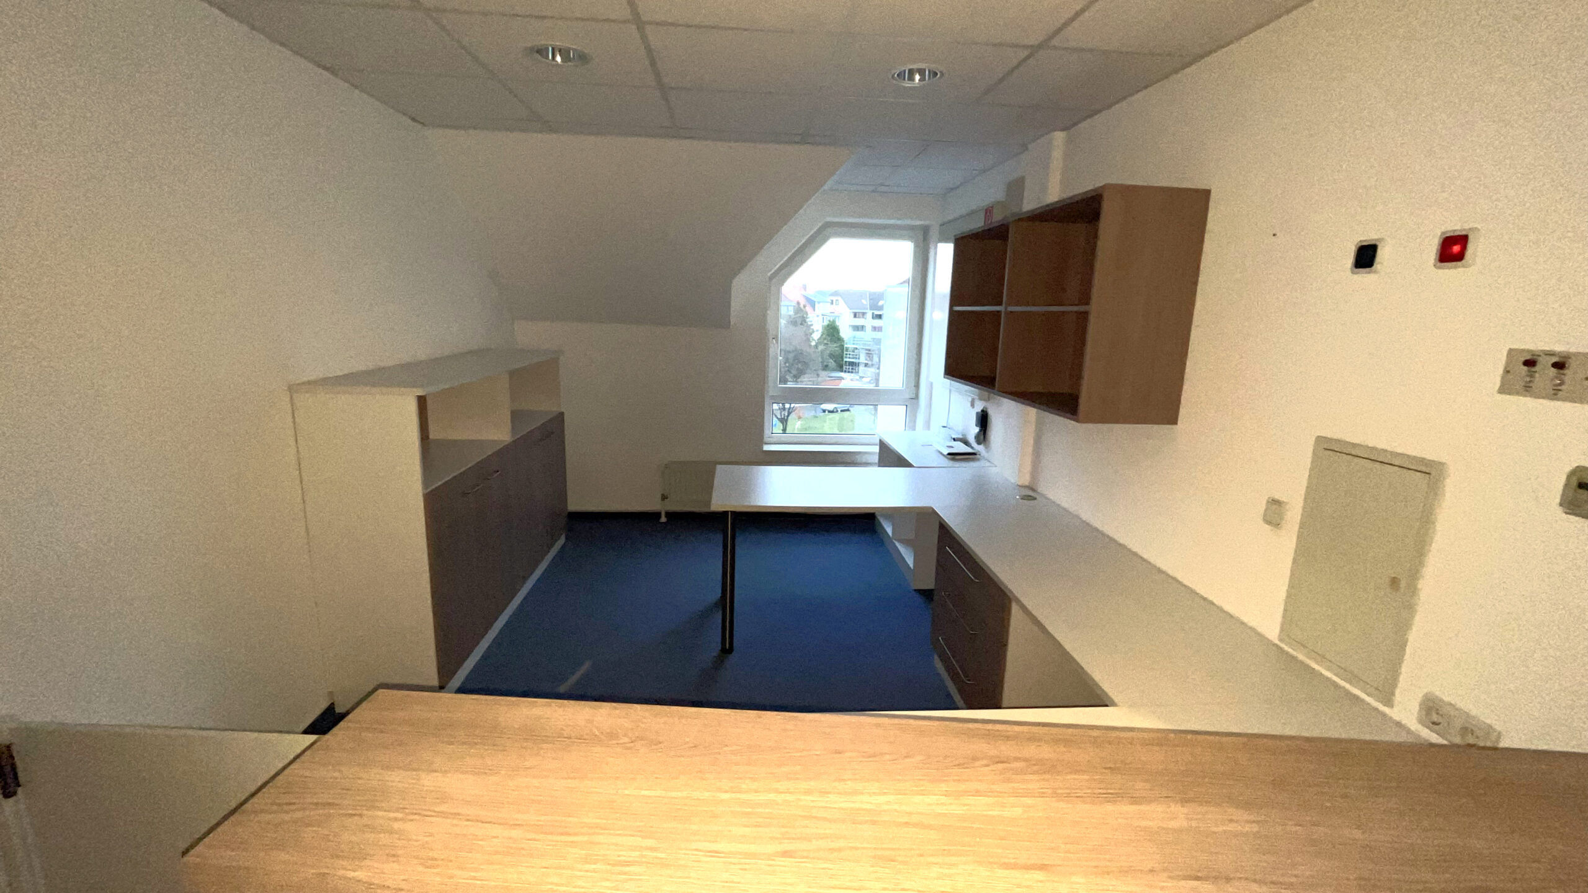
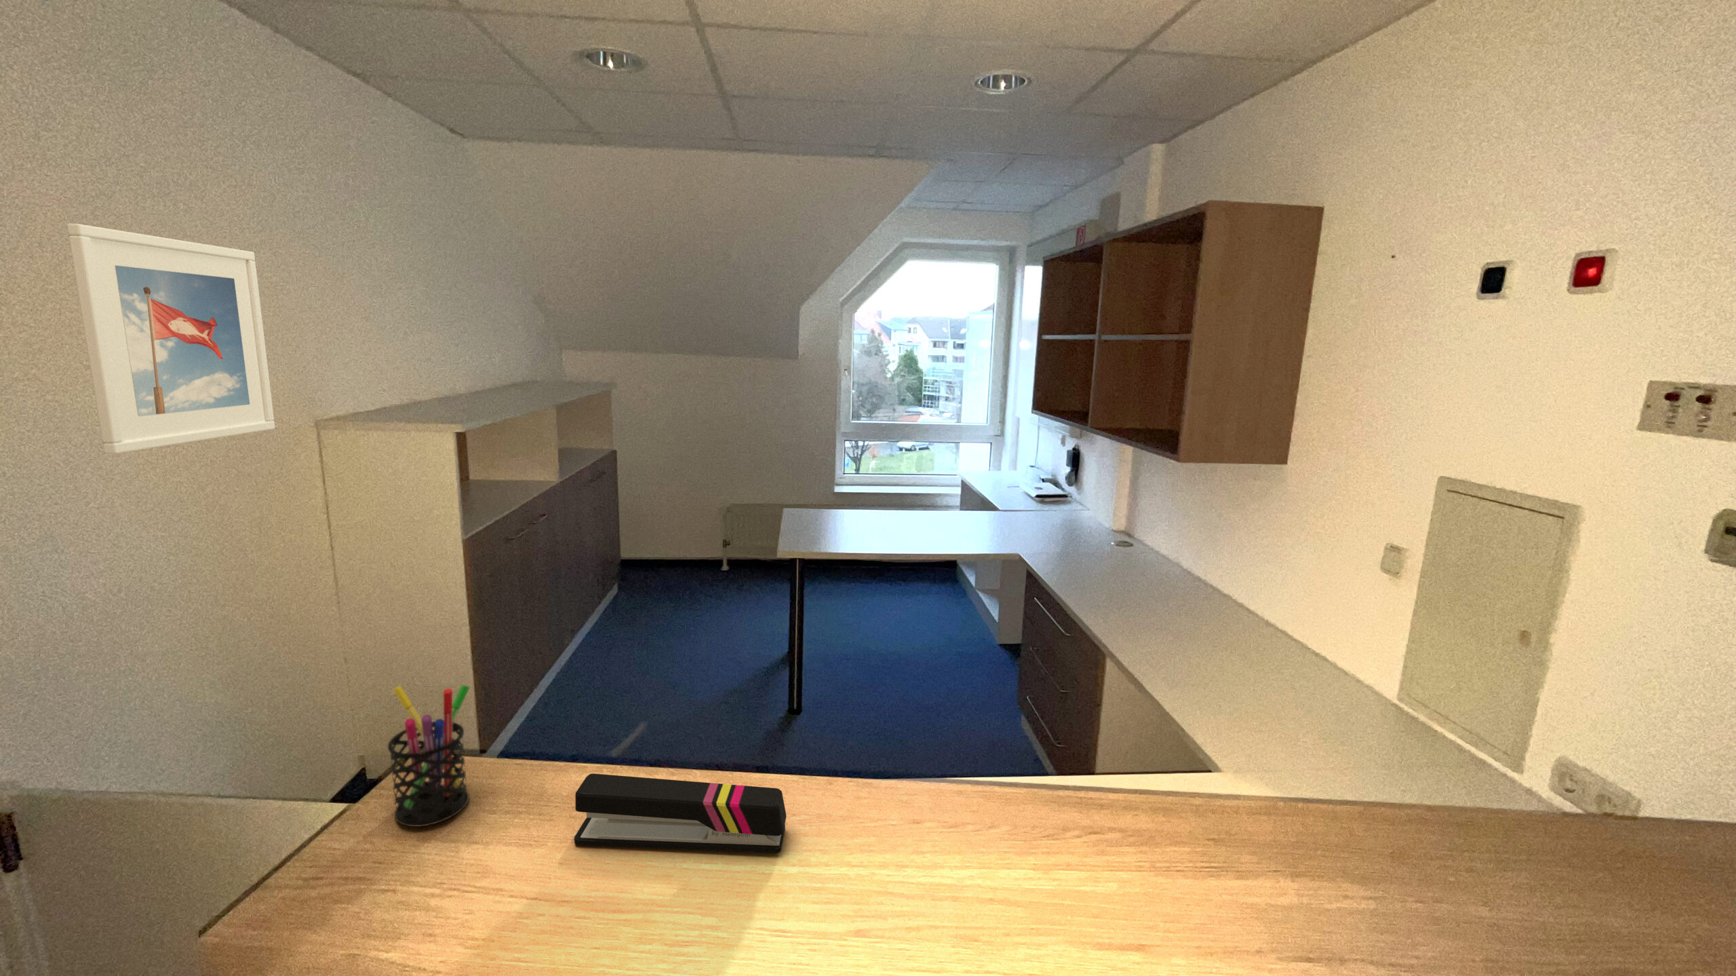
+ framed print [67,223,275,455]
+ pen holder [388,684,471,827]
+ stapler [574,772,787,853]
